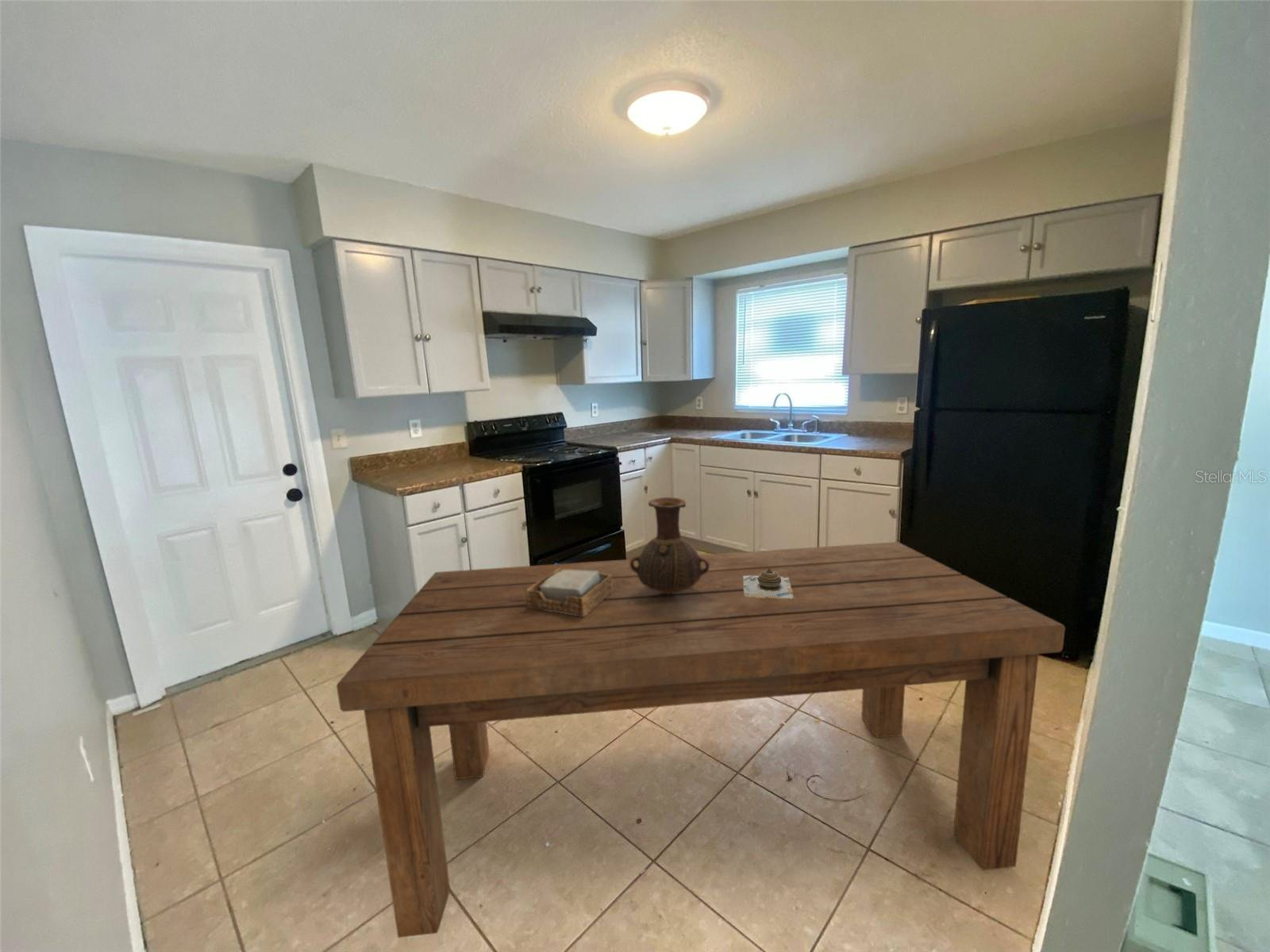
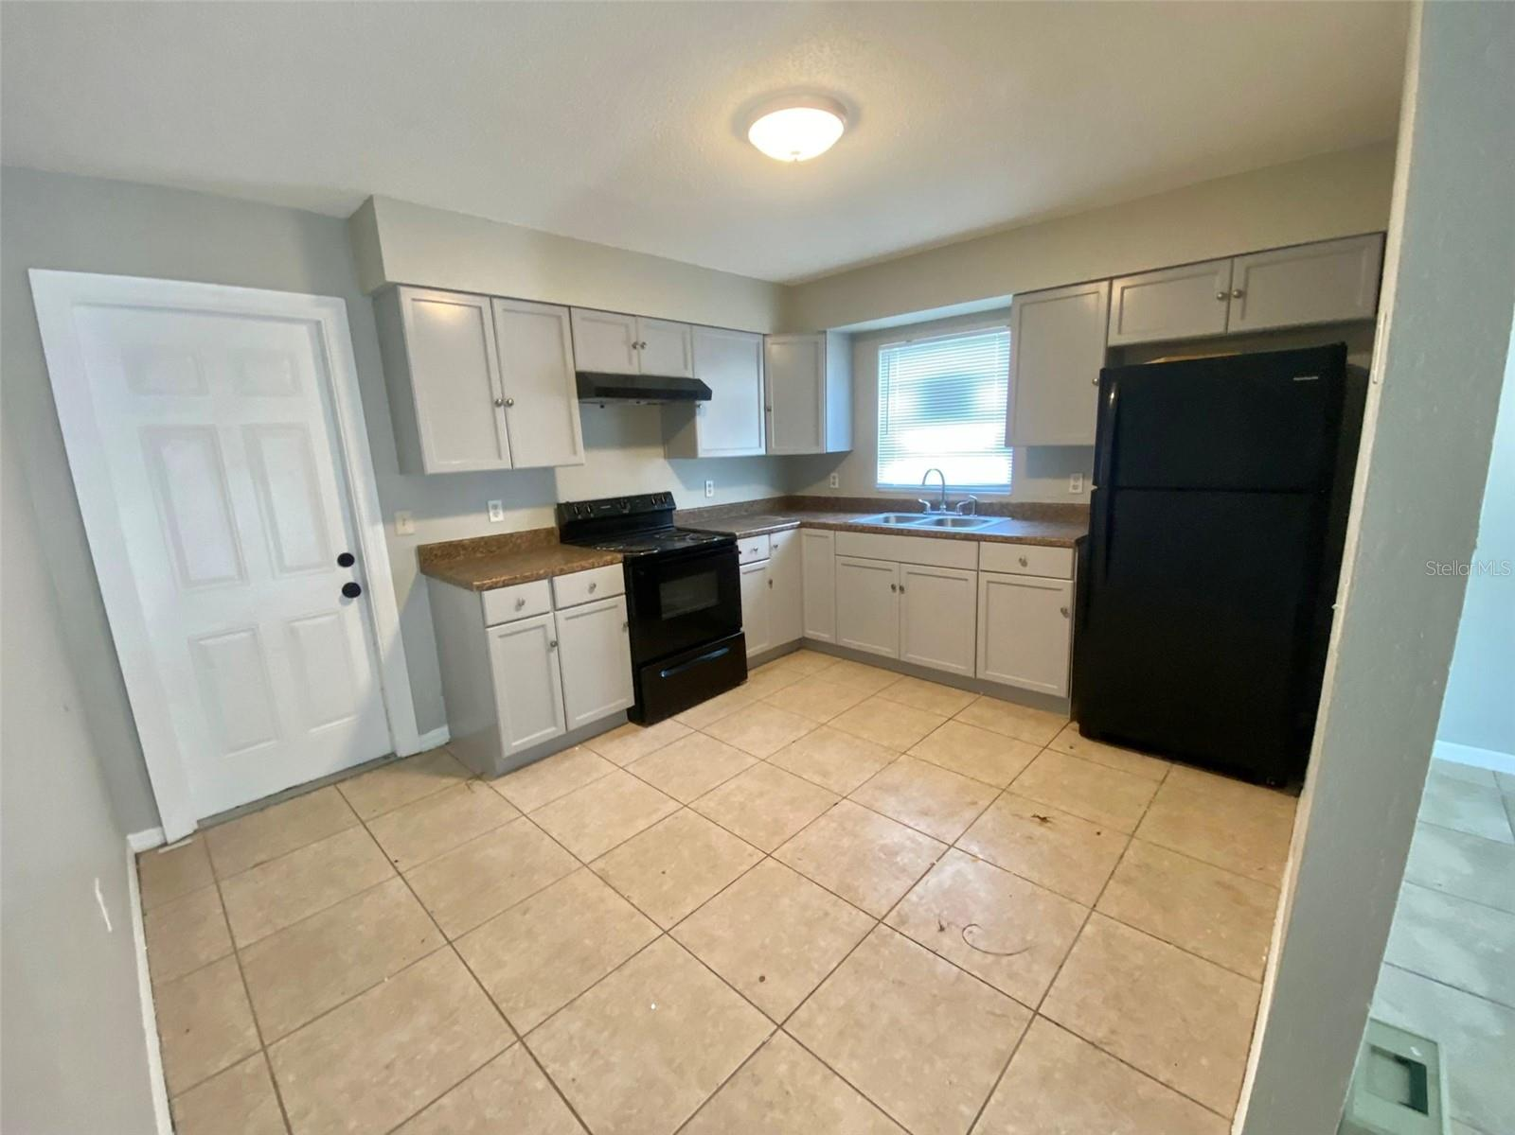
- dining table [336,541,1066,939]
- decorative bowl [743,568,793,598]
- napkin holder [525,569,613,616]
- vase [630,497,710,594]
